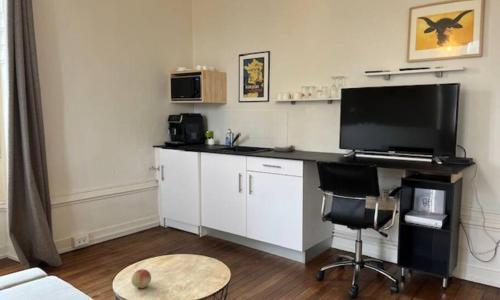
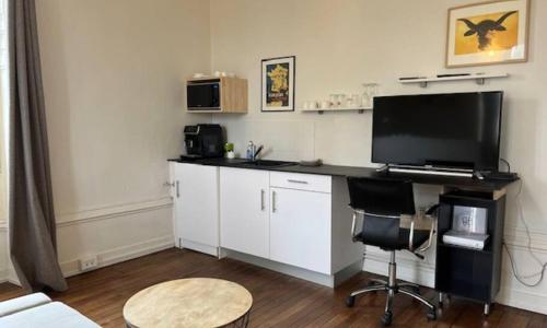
- fruit [130,268,152,289]
